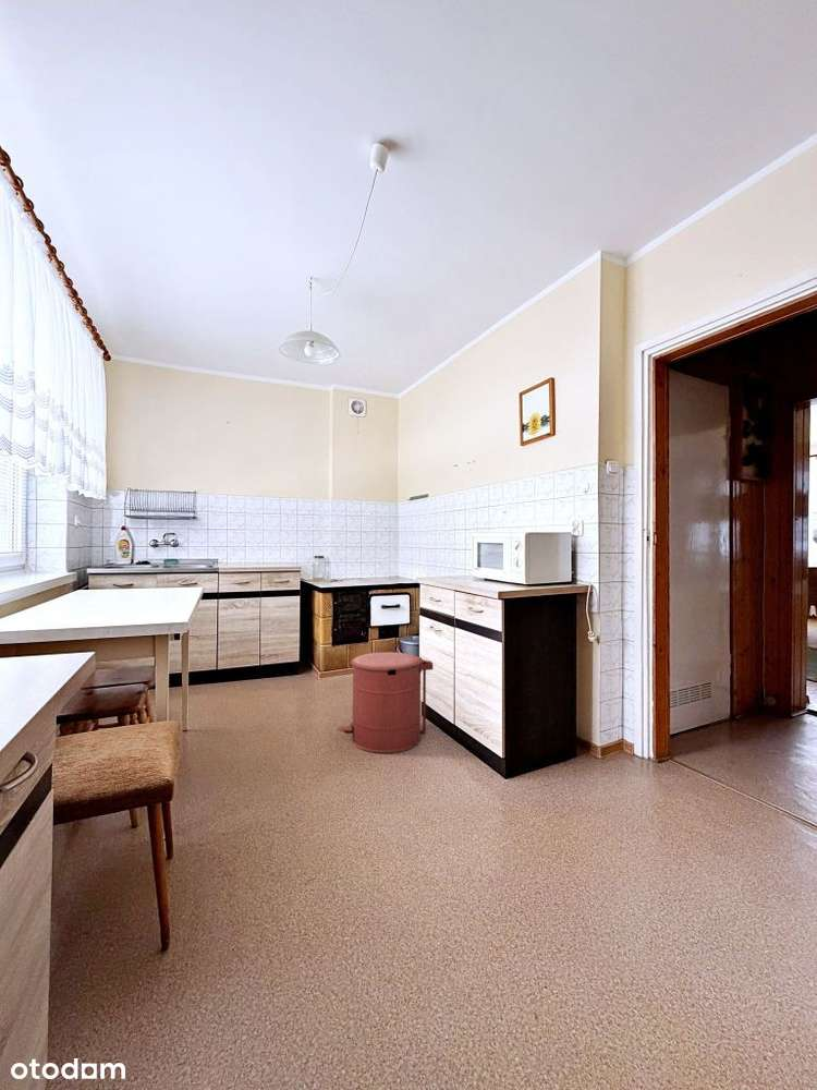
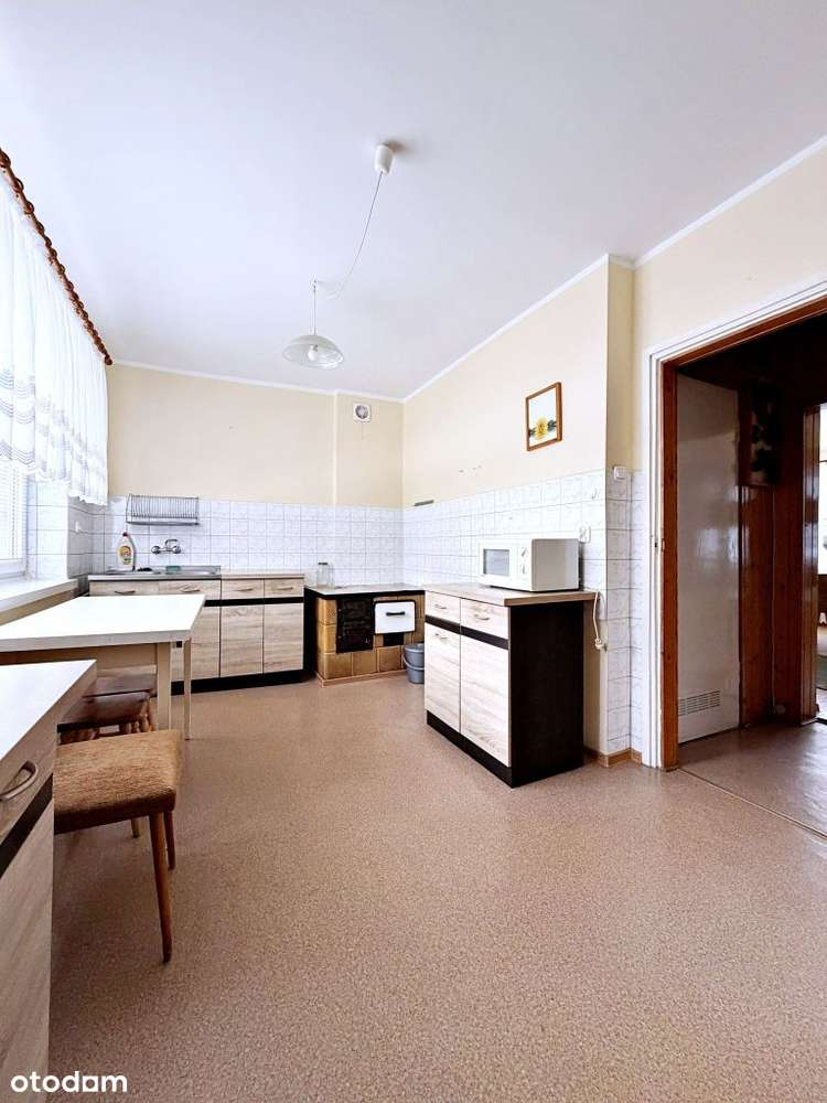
- trash can [337,651,435,754]
